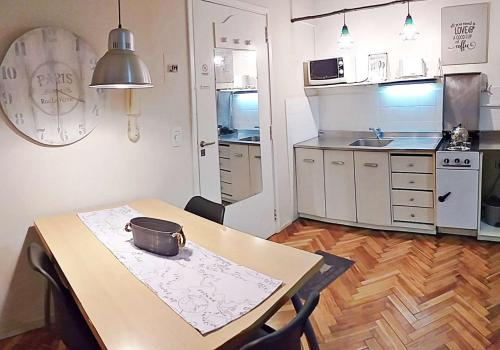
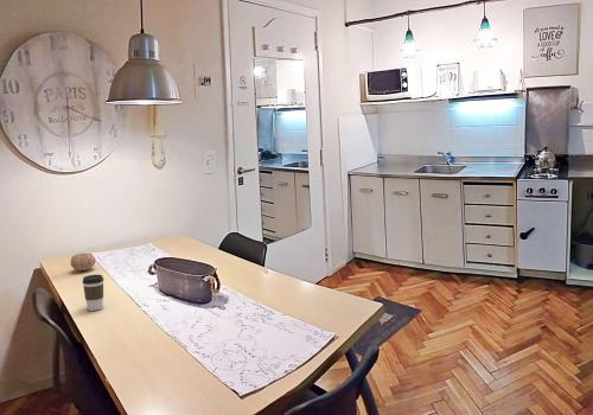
+ fruit [69,251,96,273]
+ coffee cup [81,274,104,312]
